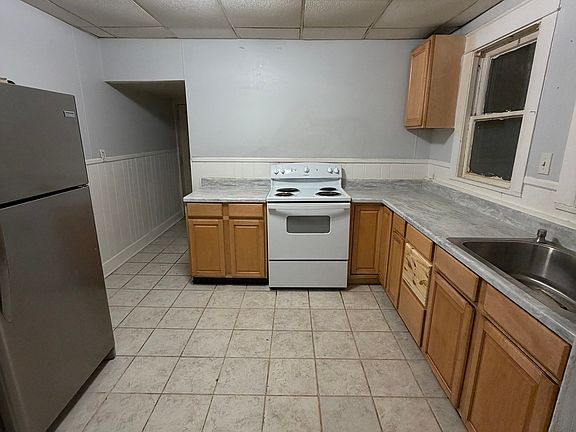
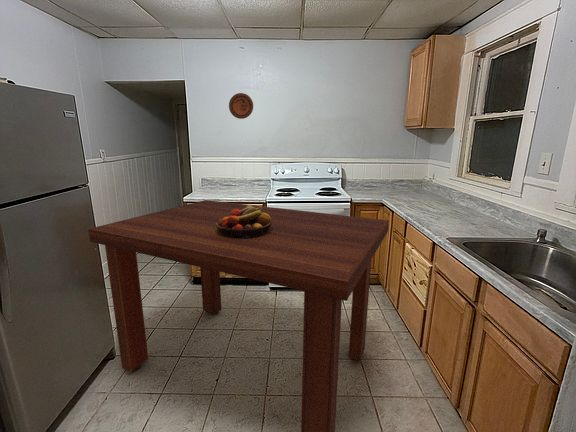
+ fruit bowl [216,204,271,239]
+ decorative plate [228,92,254,120]
+ dining table [87,199,390,432]
